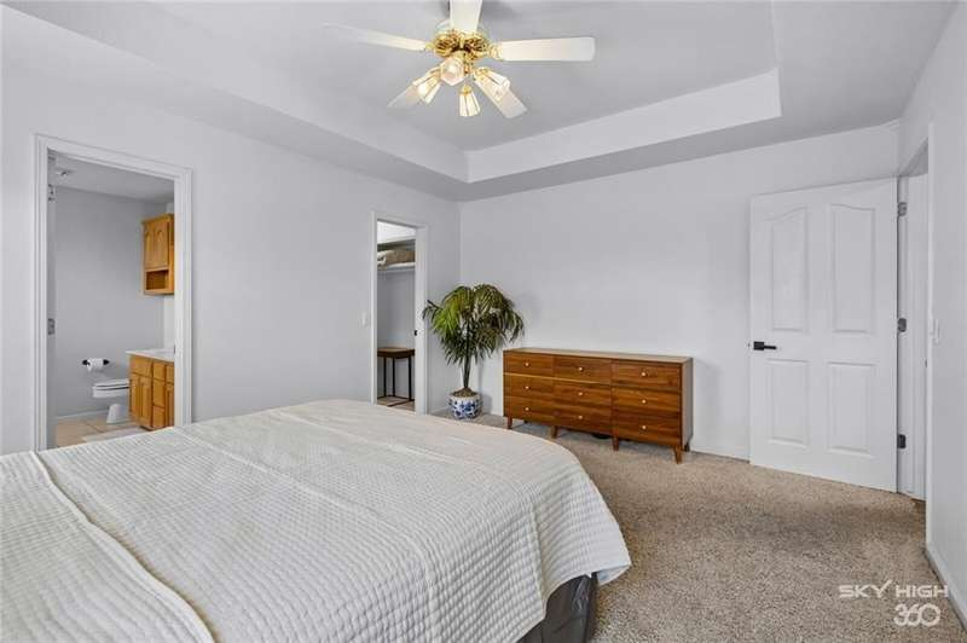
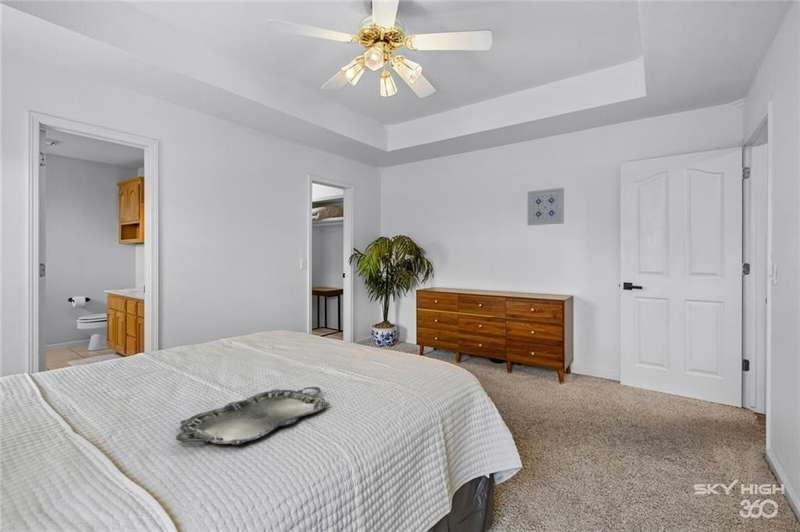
+ serving tray [174,386,330,446]
+ wall art [526,187,565,226]
